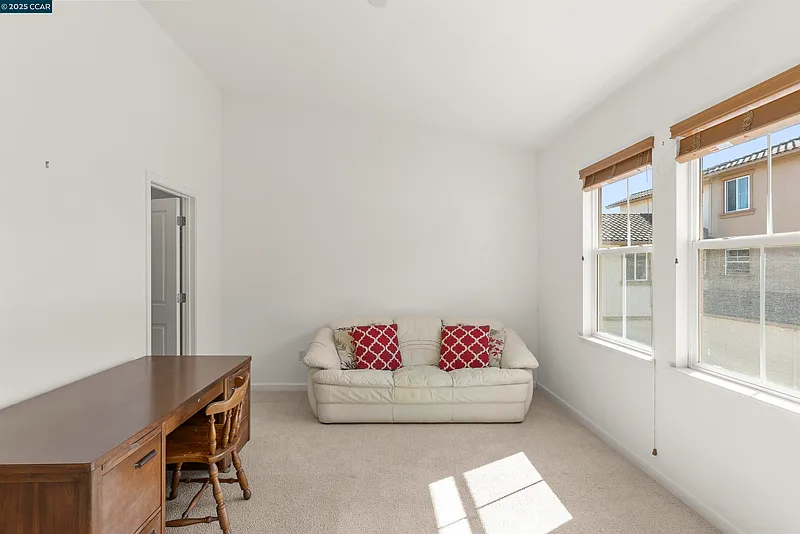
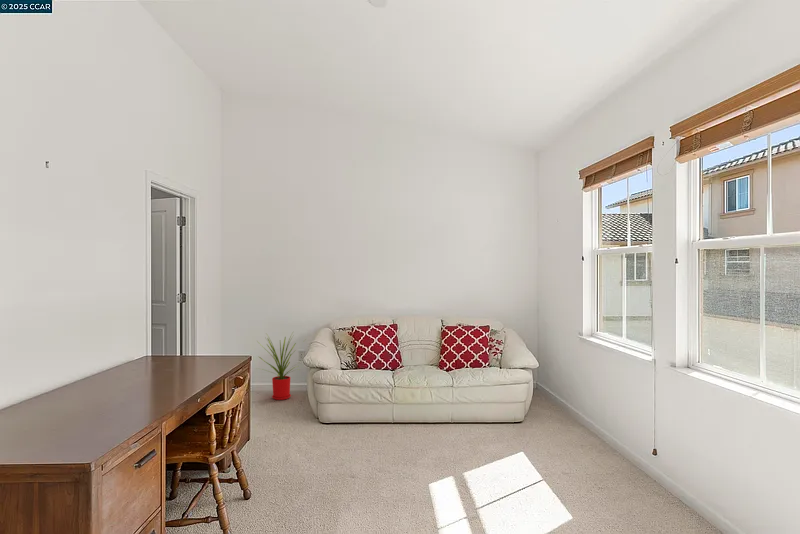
+ house plant [255,331,307,401]
